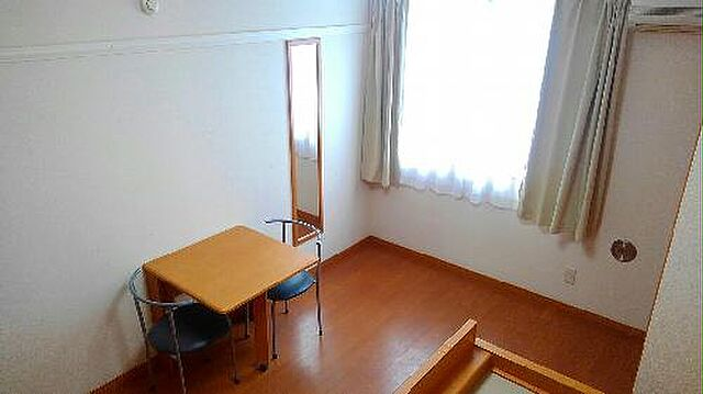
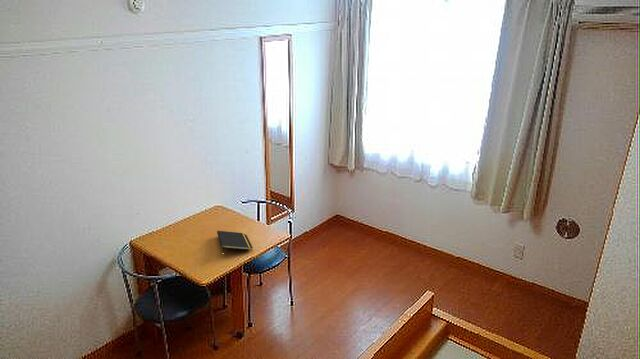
+ notepad [216,230,254,252]
